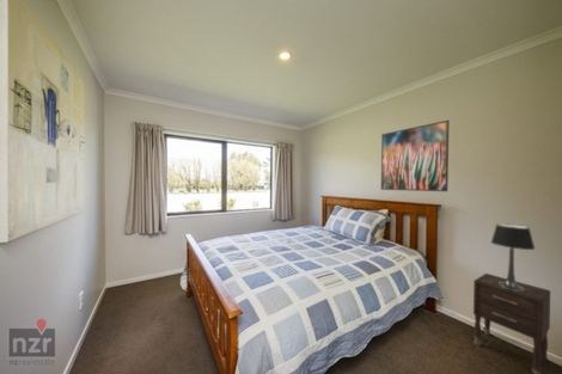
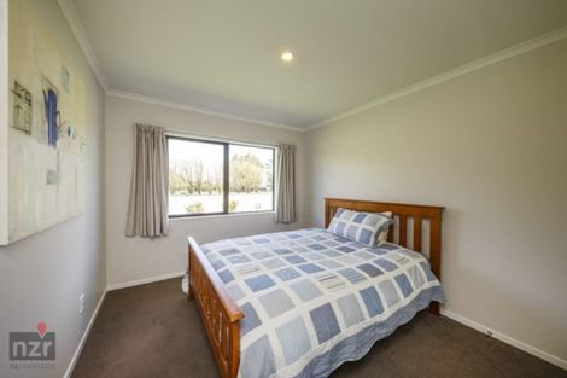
- table lamp [490,222,536,292]
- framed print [380,119,451,192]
- nightstand [472,272,551,374]
